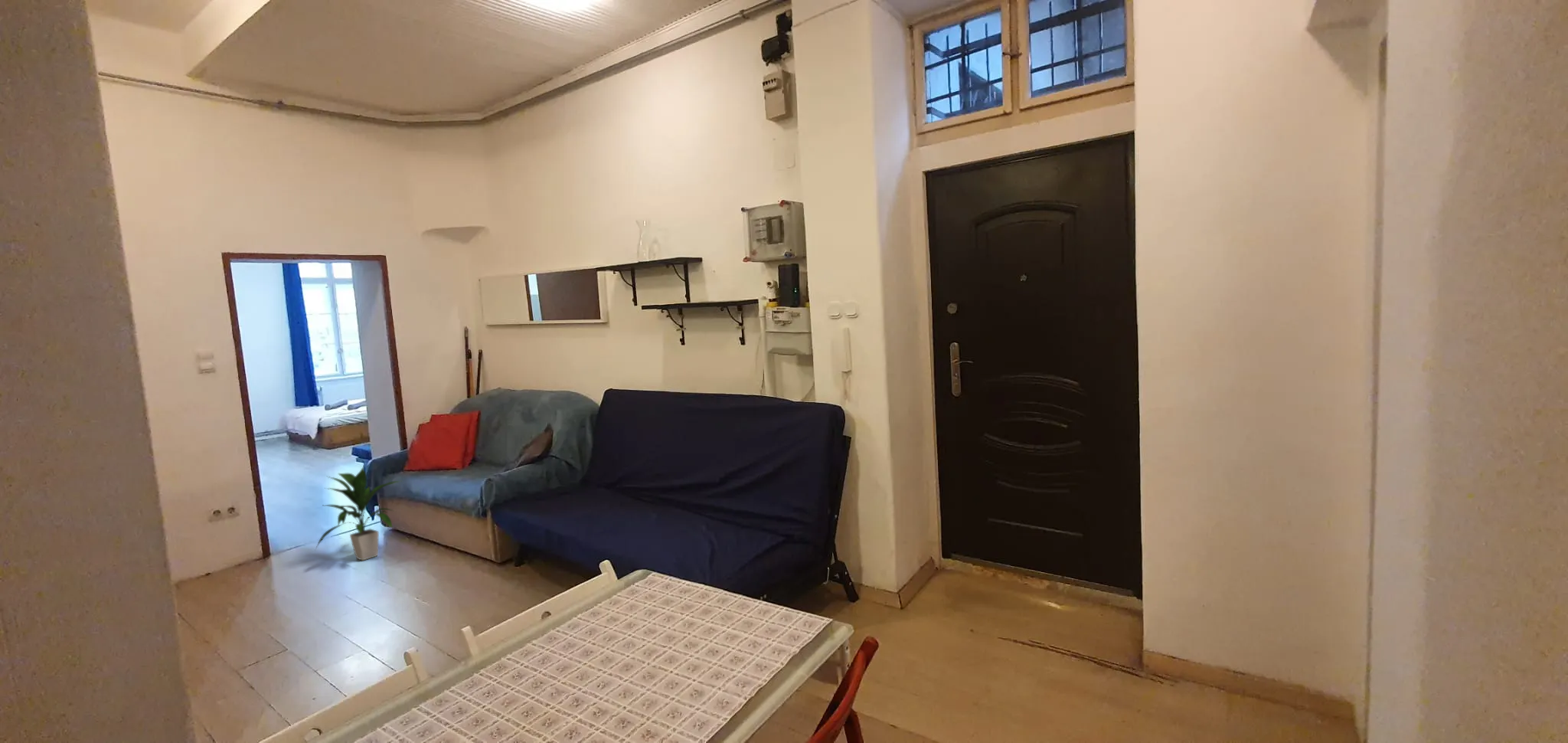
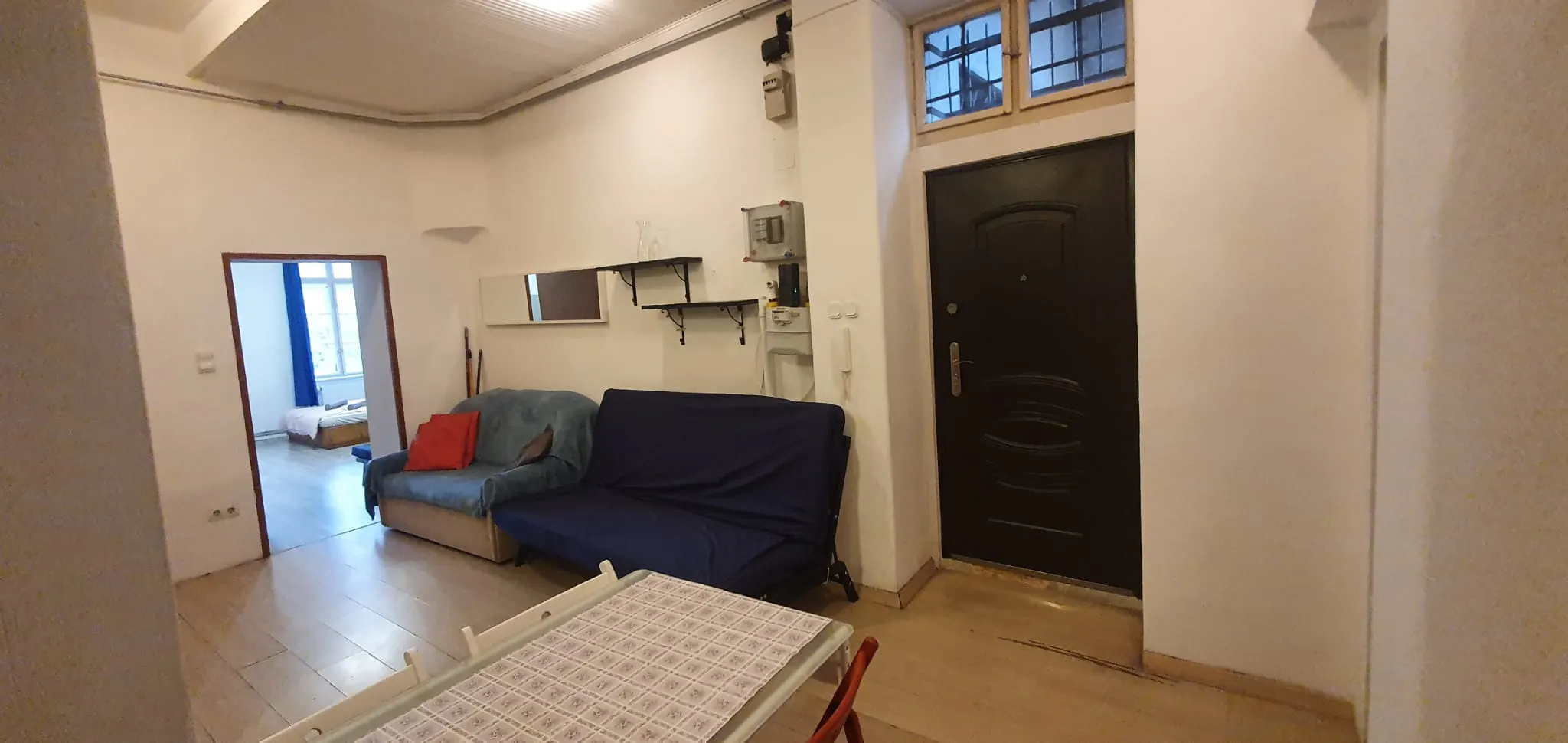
- indoor plant [315,466,402,561]
